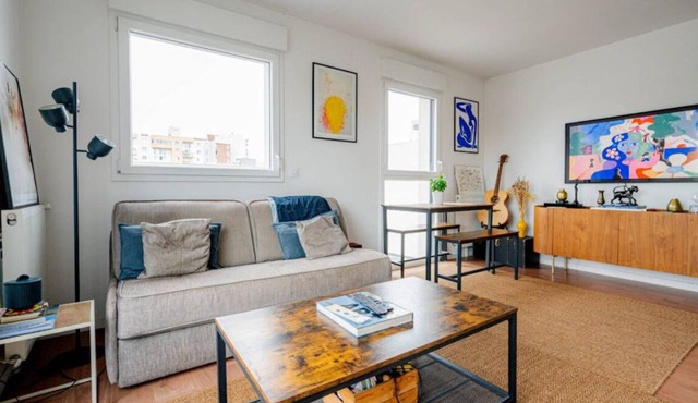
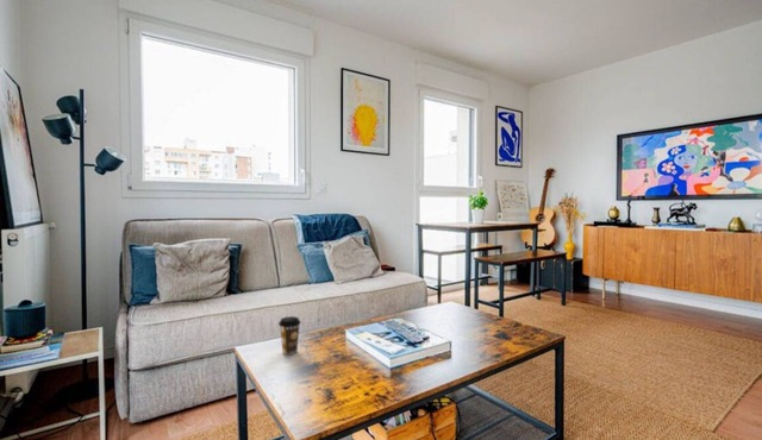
+ coffee cup [277,315,302,356]
